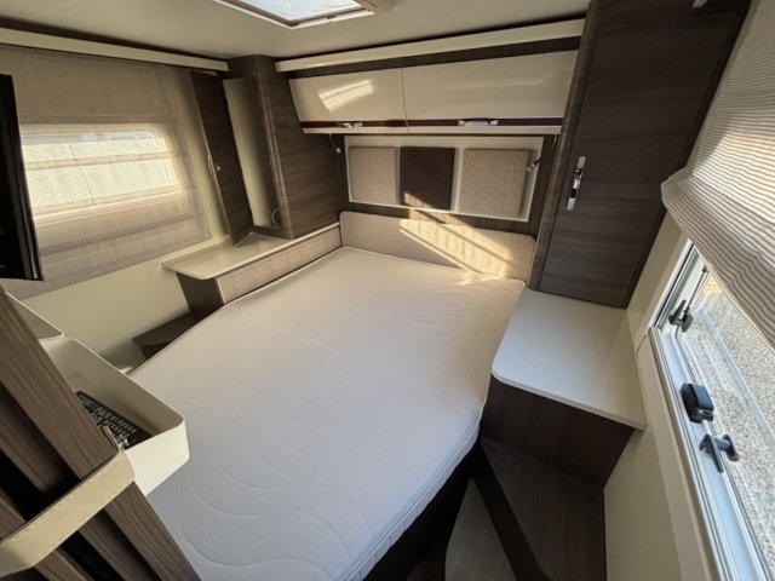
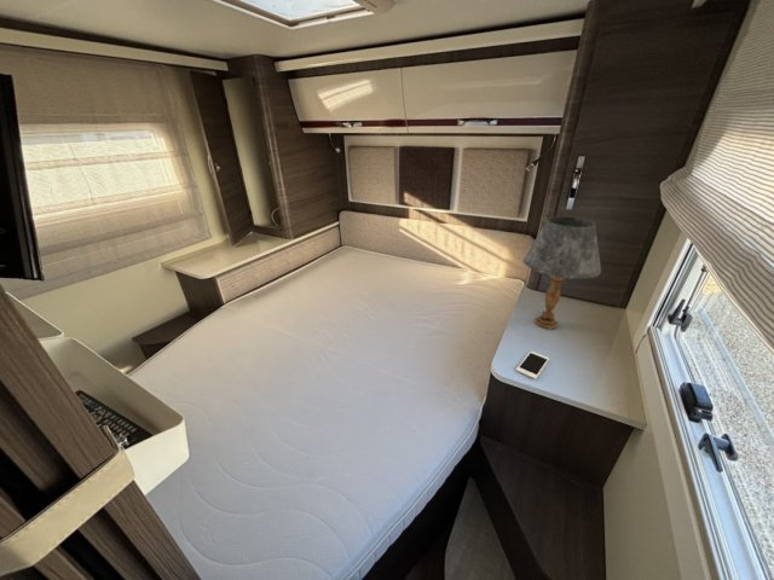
+ cell phone [515,350,550,381]
+ table lamp [521,215,602,330]
